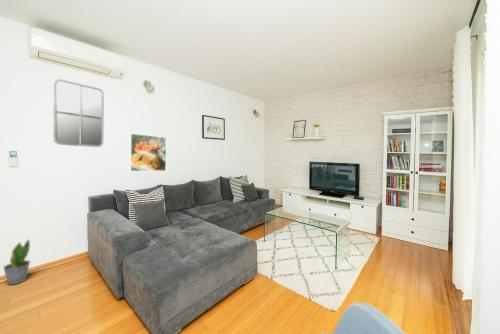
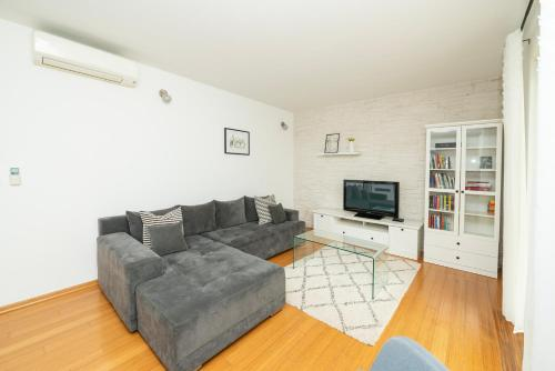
- potted plant [2,238,31,286]
- home mirror [52,78,105,148]
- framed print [129,133,167,172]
